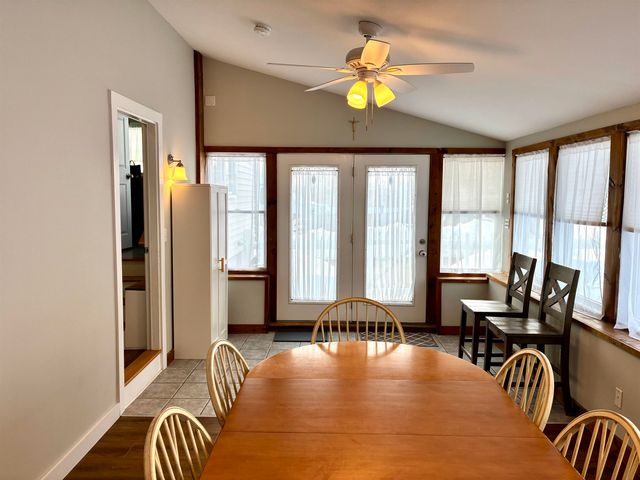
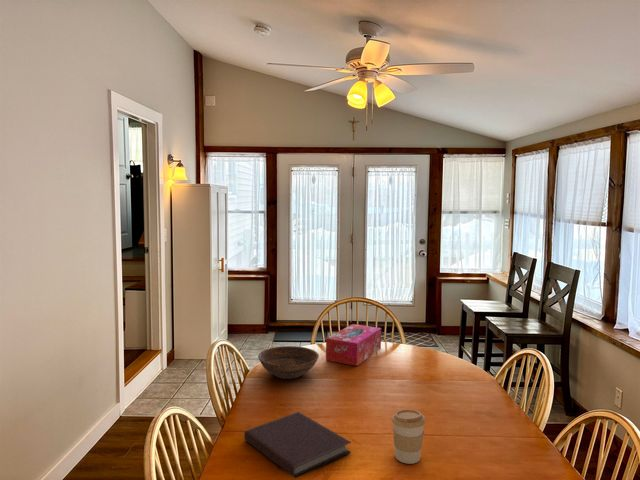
+ coffee cup [391,409,426,465]
+ tissue box [325,323,382,367]
+ bowl [257,345,320,380]
+ notebook [243,411,352,479]
